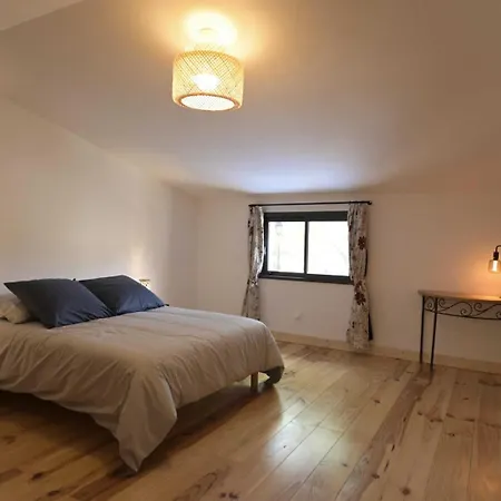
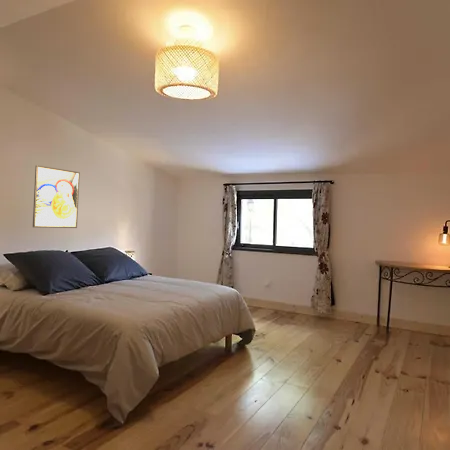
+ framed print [32,164,81,229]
